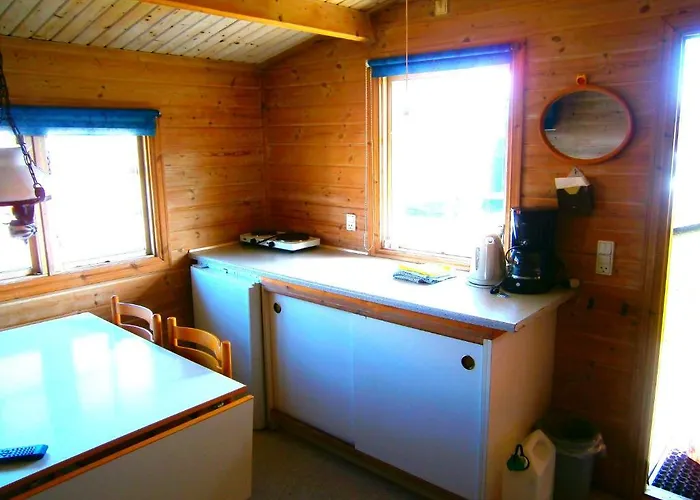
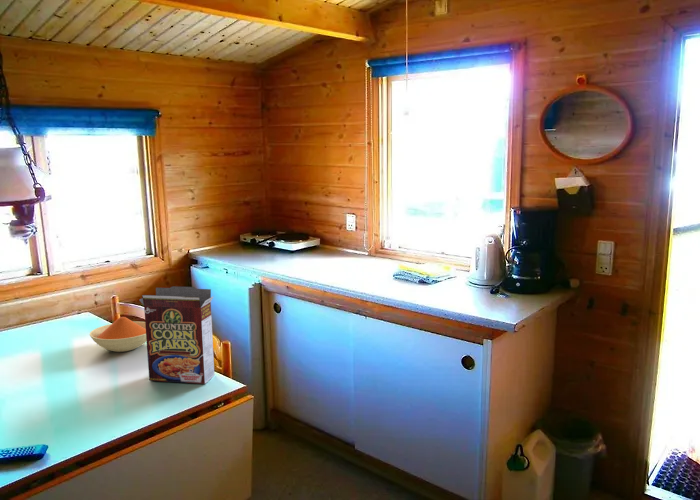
+ bowl [89,316,147,353]
+ cereal box [139,285,215,385]
